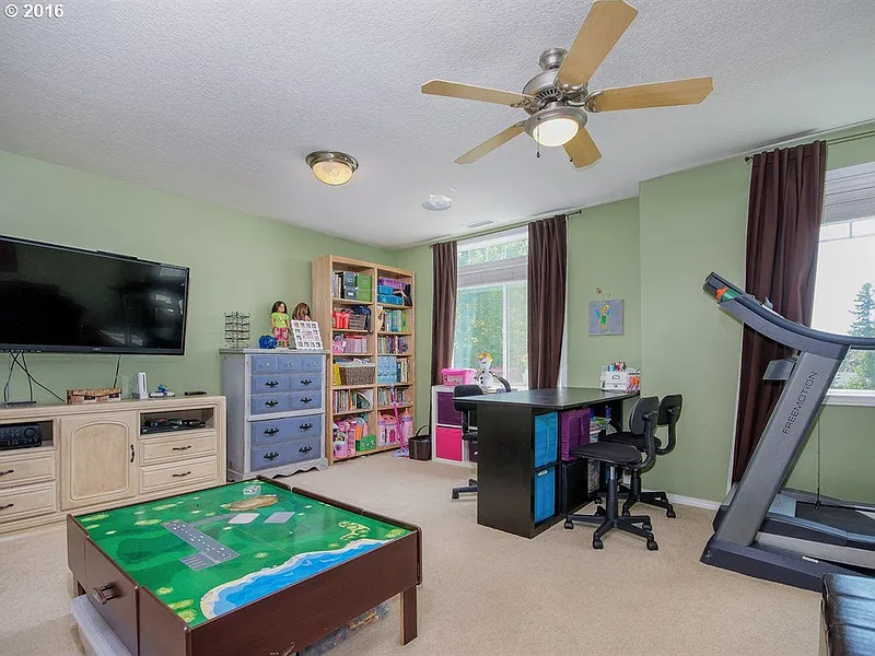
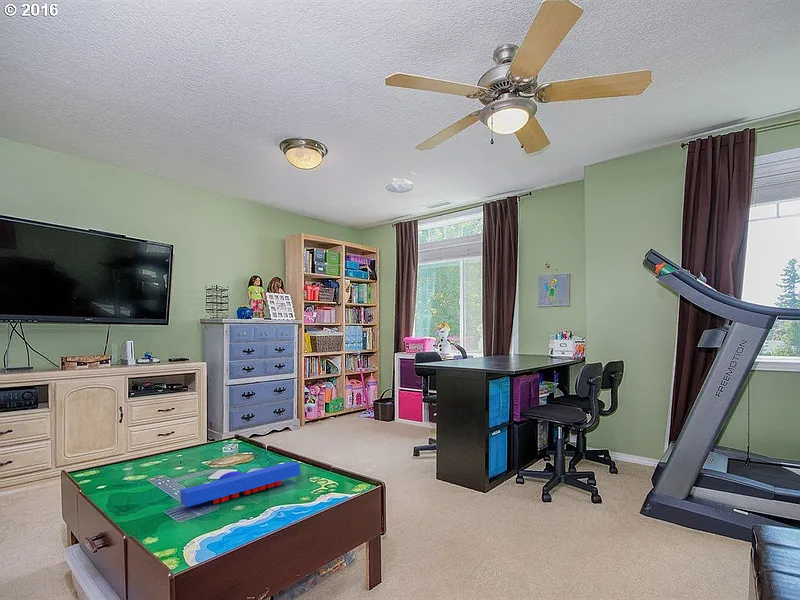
+ scrub brush [179,461,301,508]
